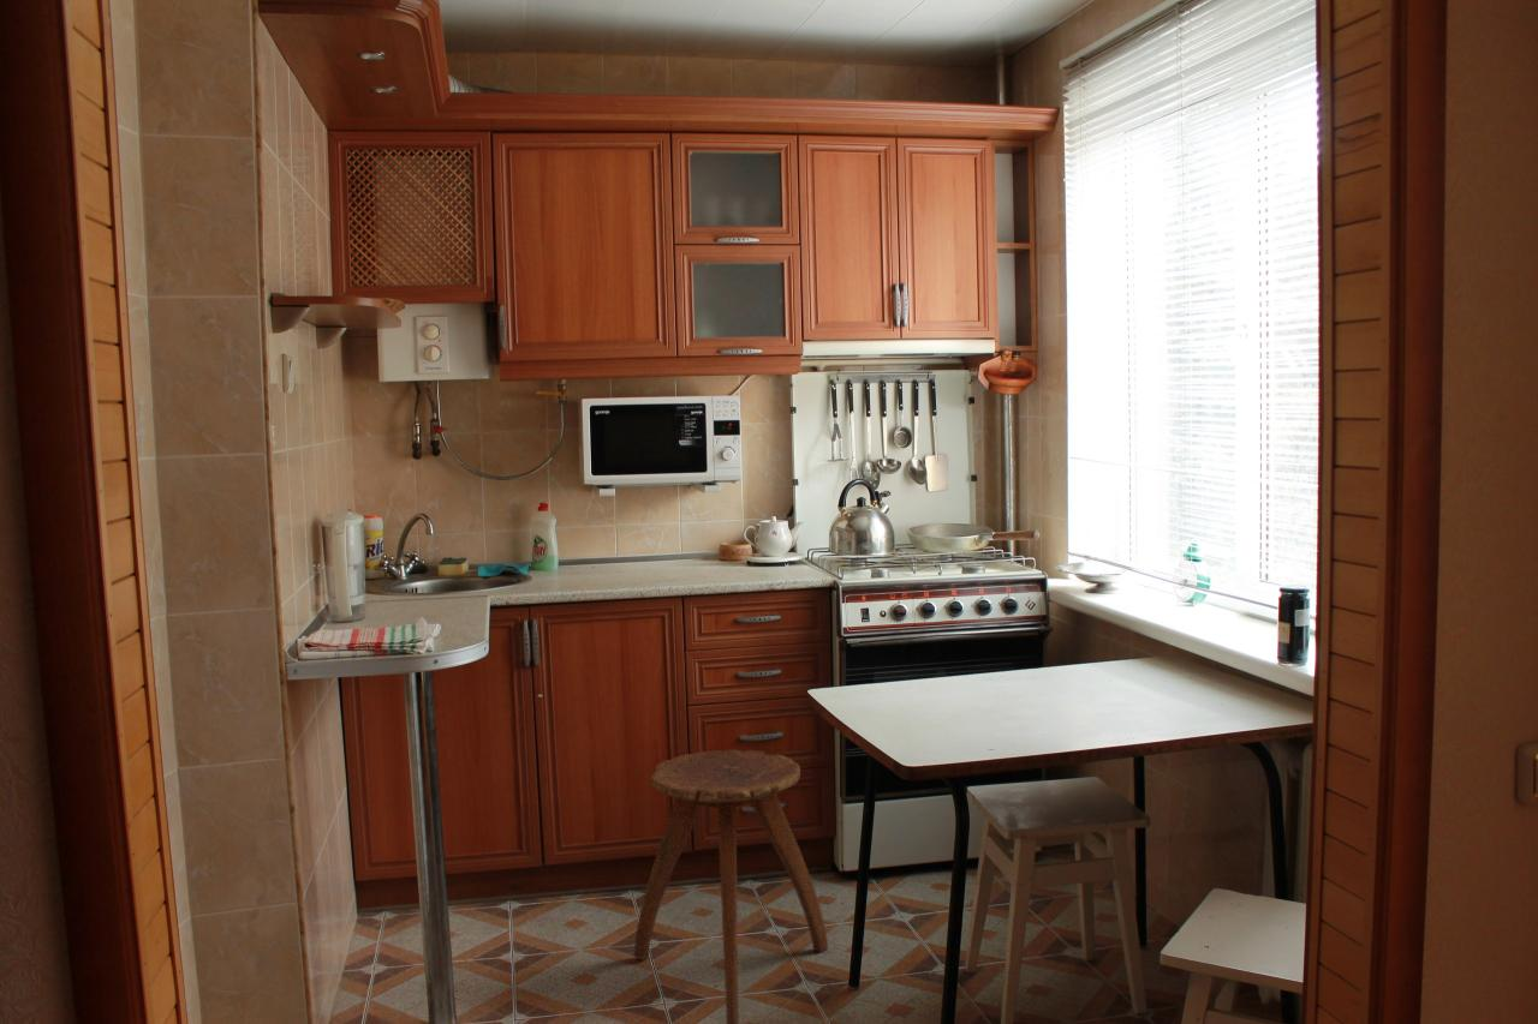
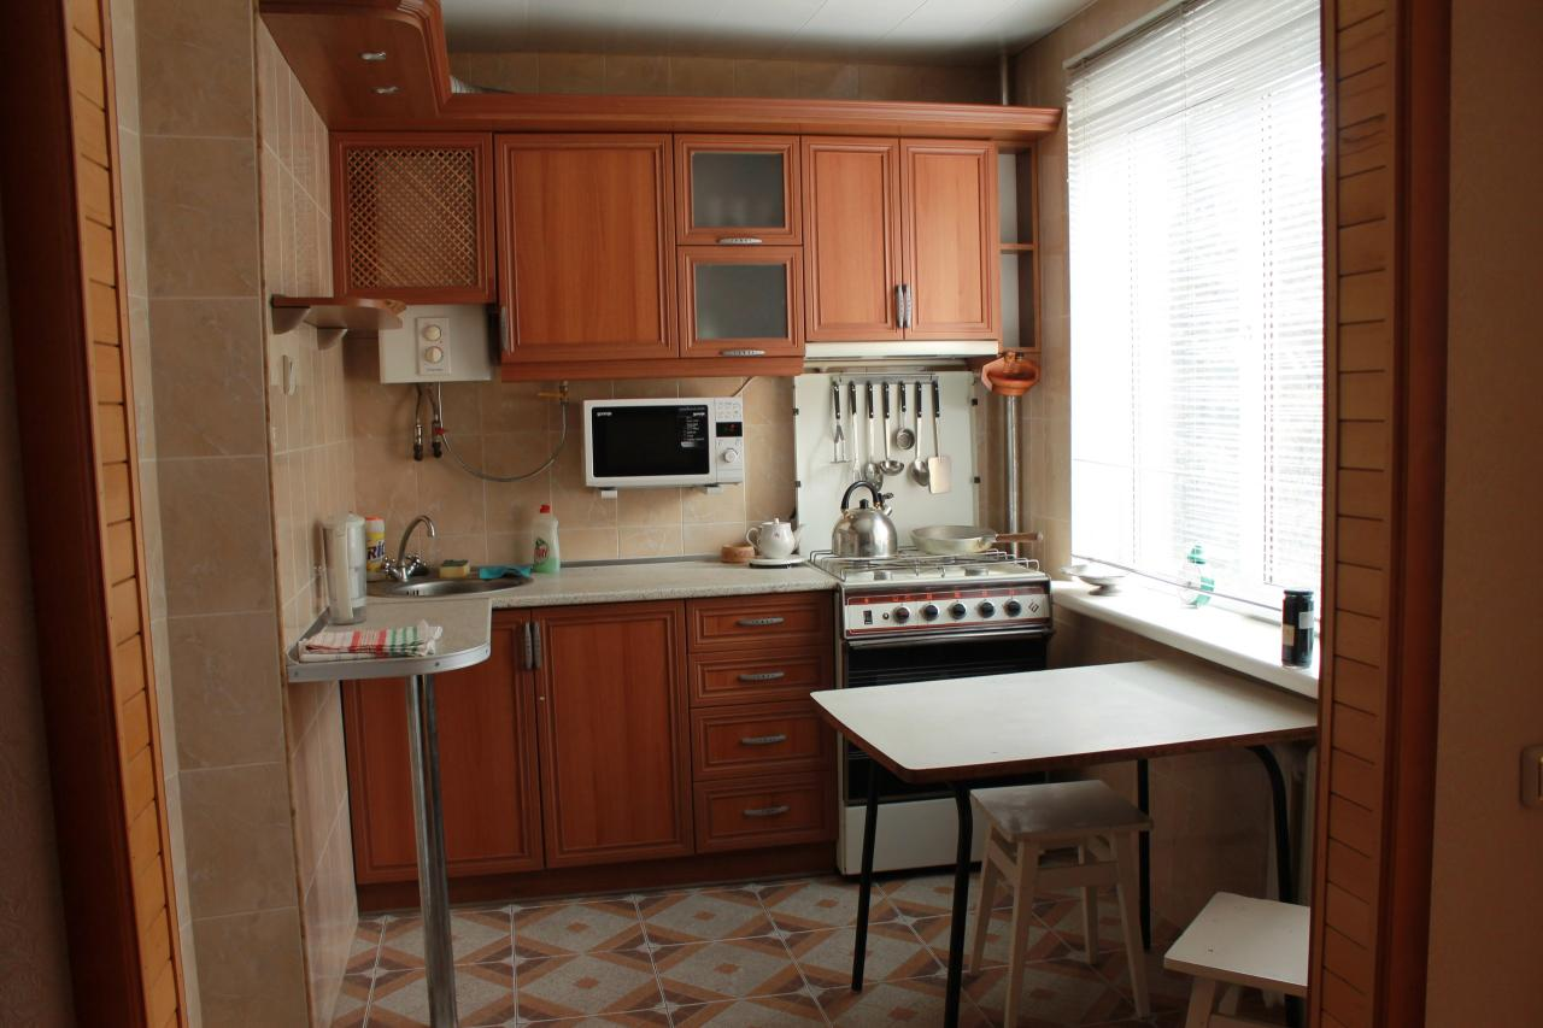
- stool [633,749,829,1024]
